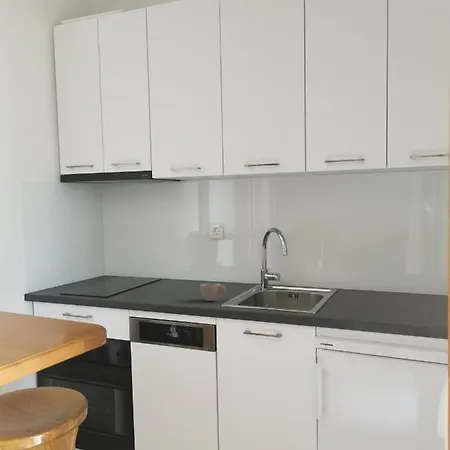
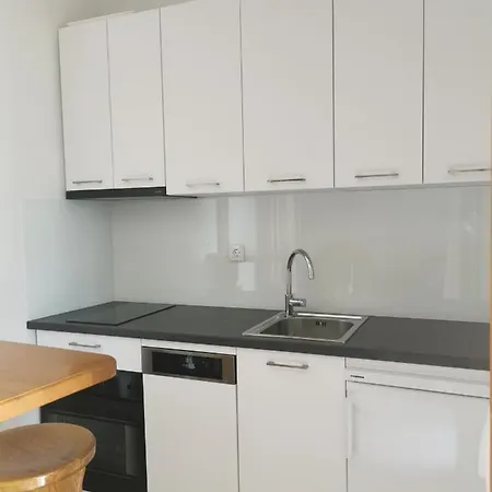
- cup [199,282,227,302]
